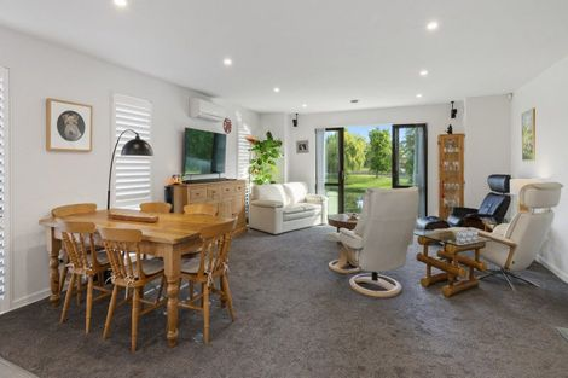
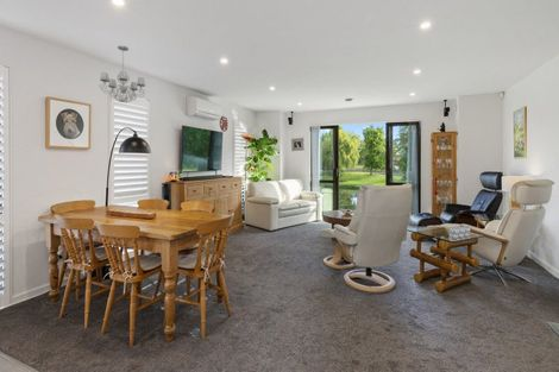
+ chandelier [98,44,146,103]
